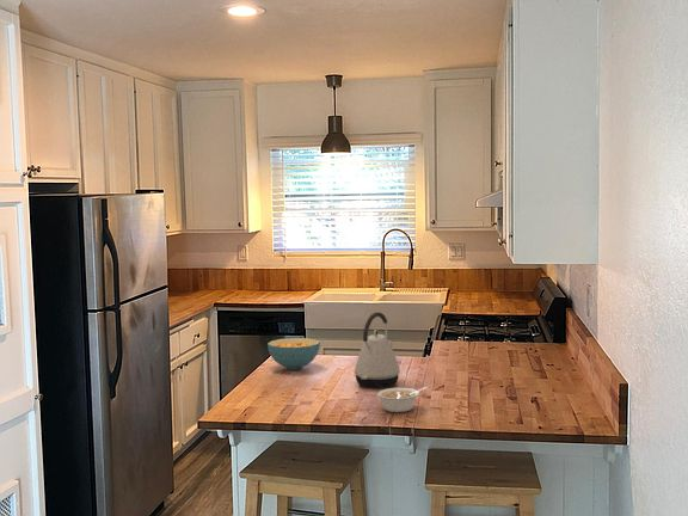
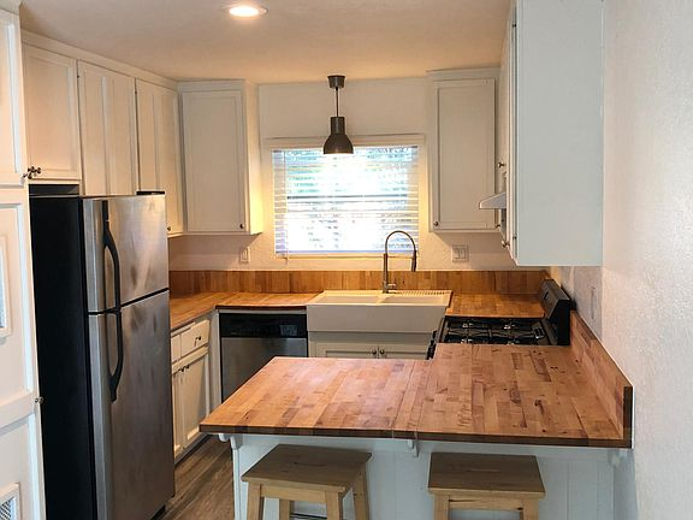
- kettle [354,311,401,389]
- cereal bowl [266,337,321,370]
- legume [376,386,428,413]
